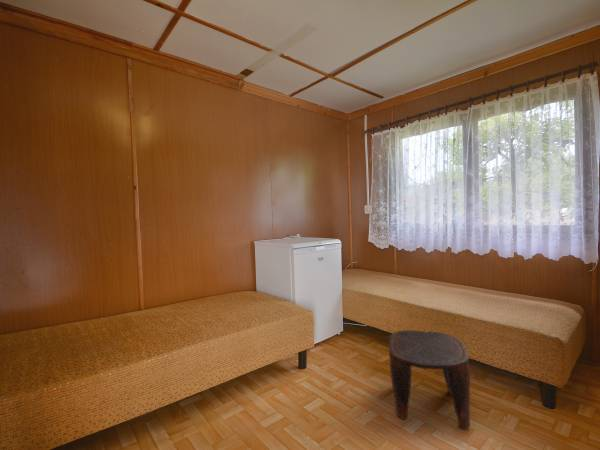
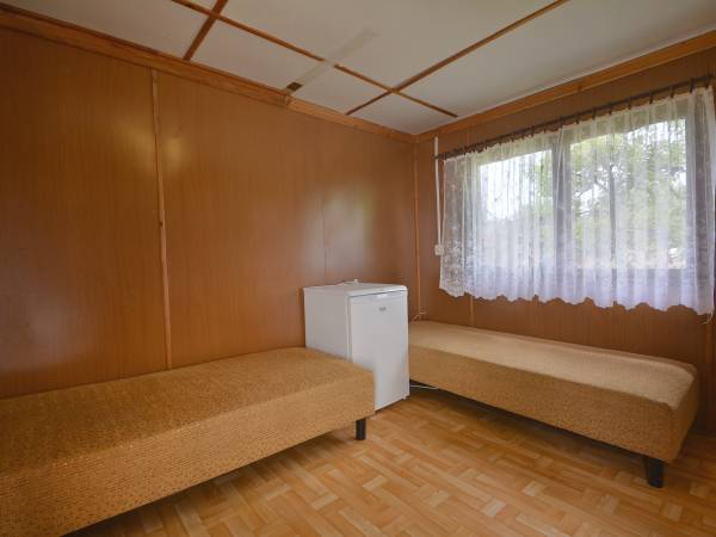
- stool [388,329,471,431]
